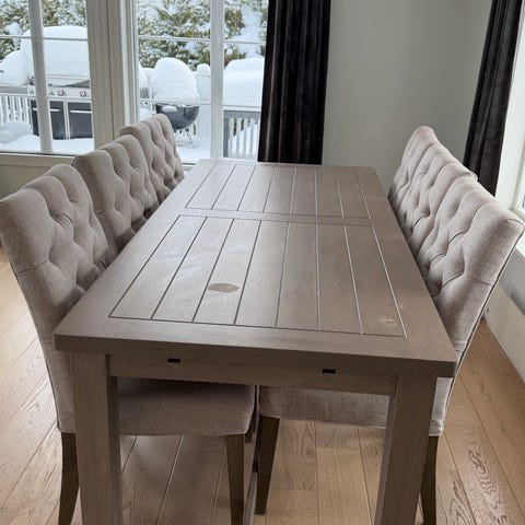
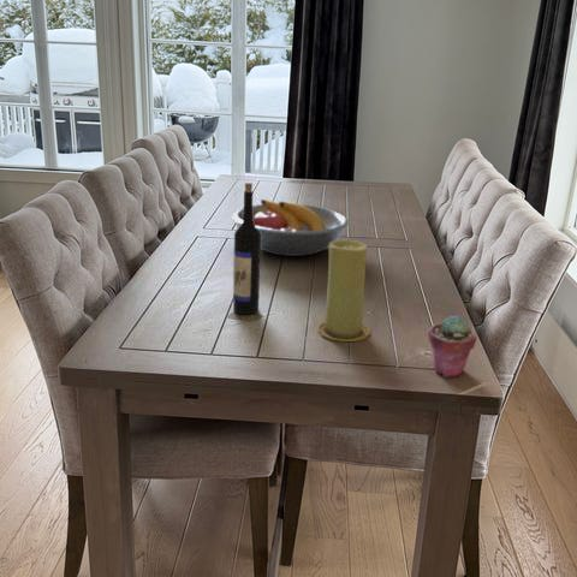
+ fruit bowl [232,198,350,257]
+ potted succulent [427,314,477,379]
+ wine bottle [232,182,262,316]
+ candle [316,239,371,343]
